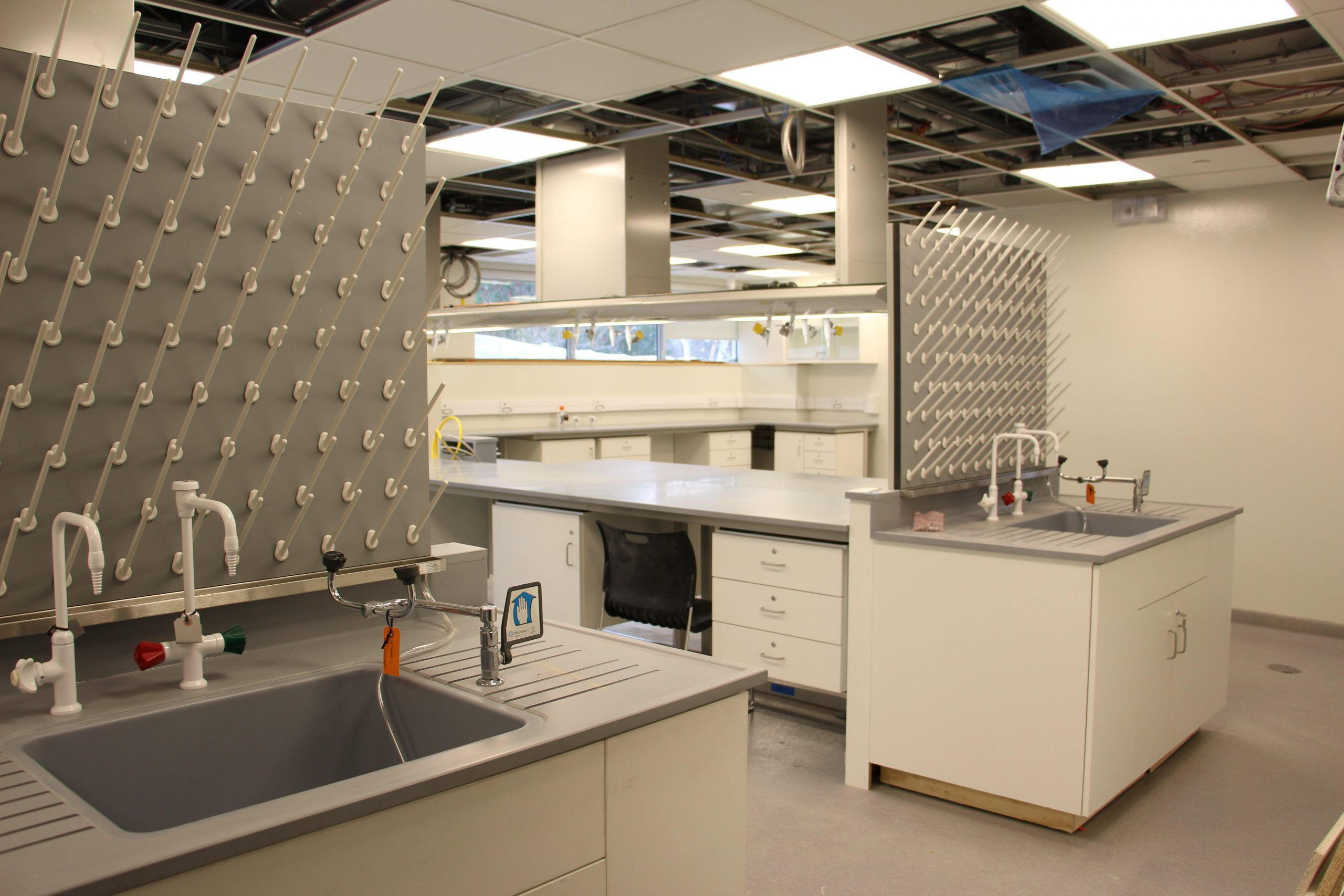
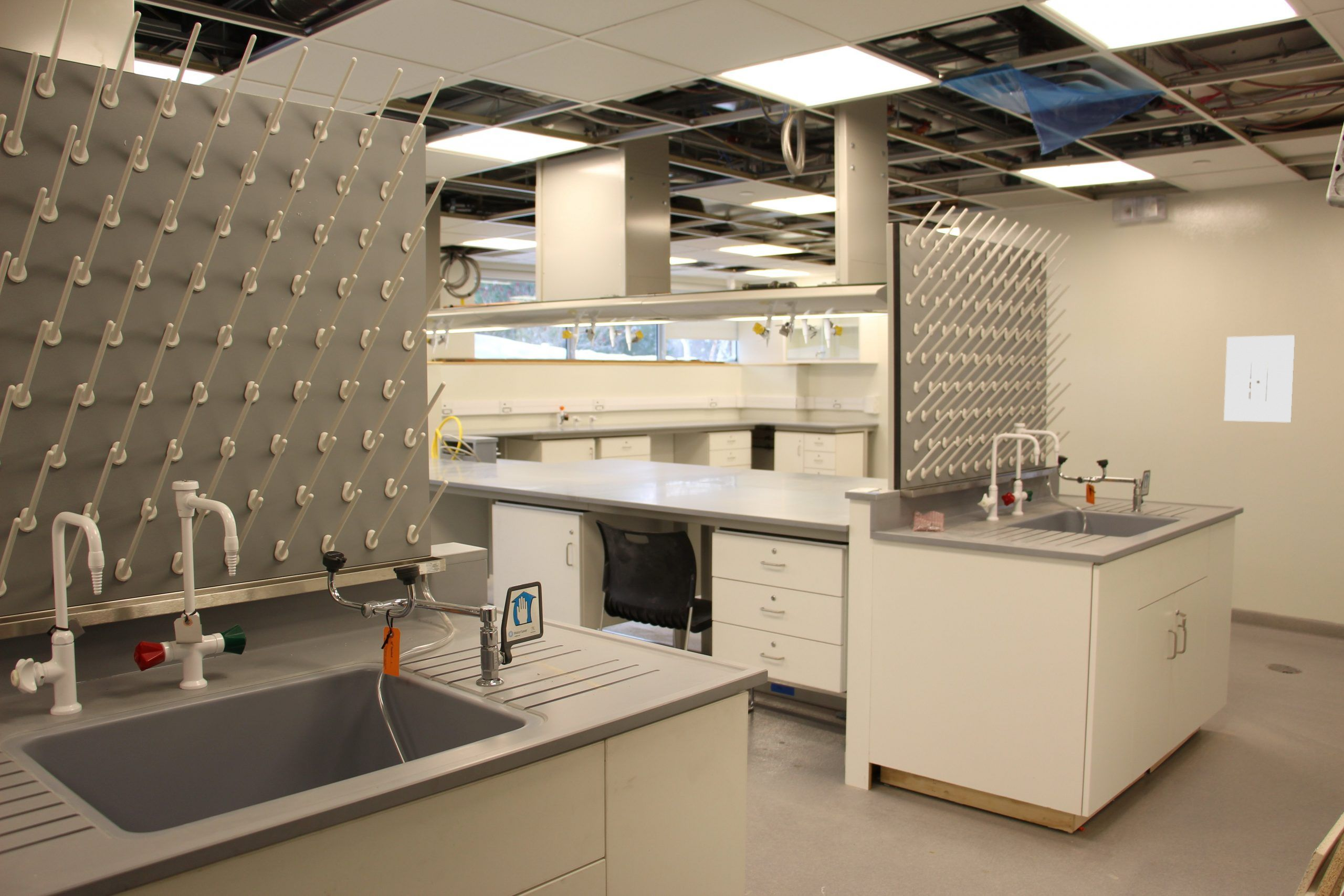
+ wall art [1223,334,1295,423]
